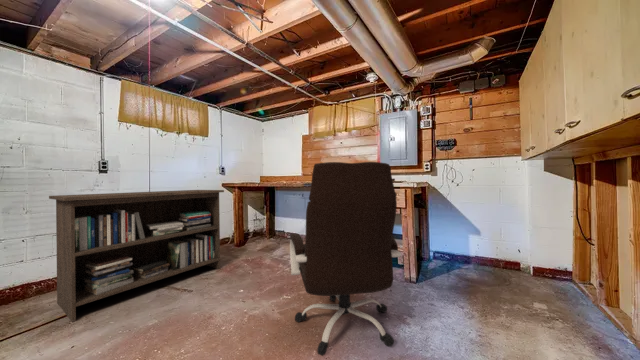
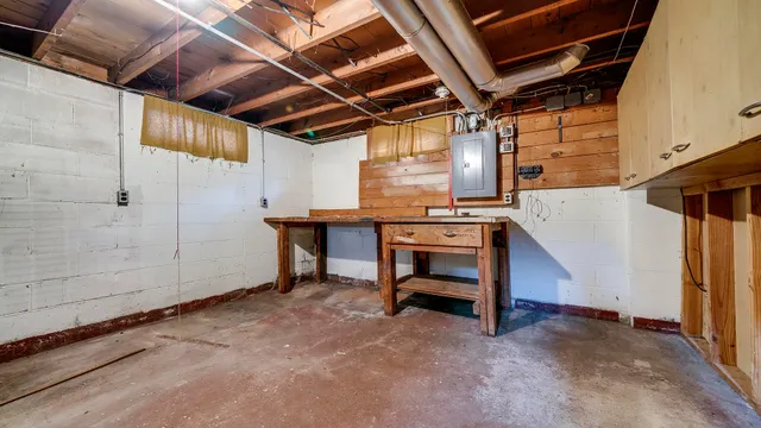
- office chair [289,161,402,357]
- storage cabinet [48,189,225,323]
